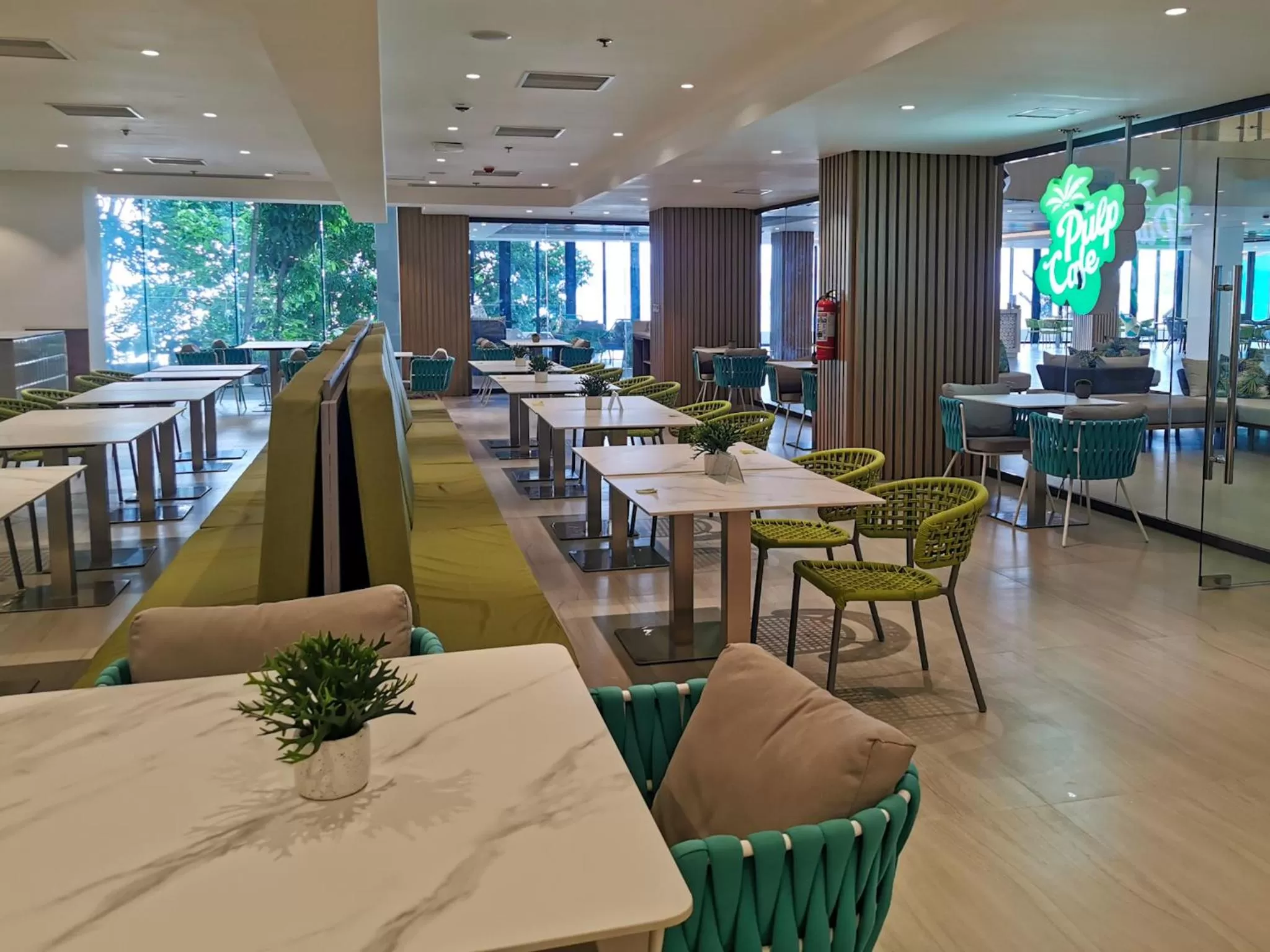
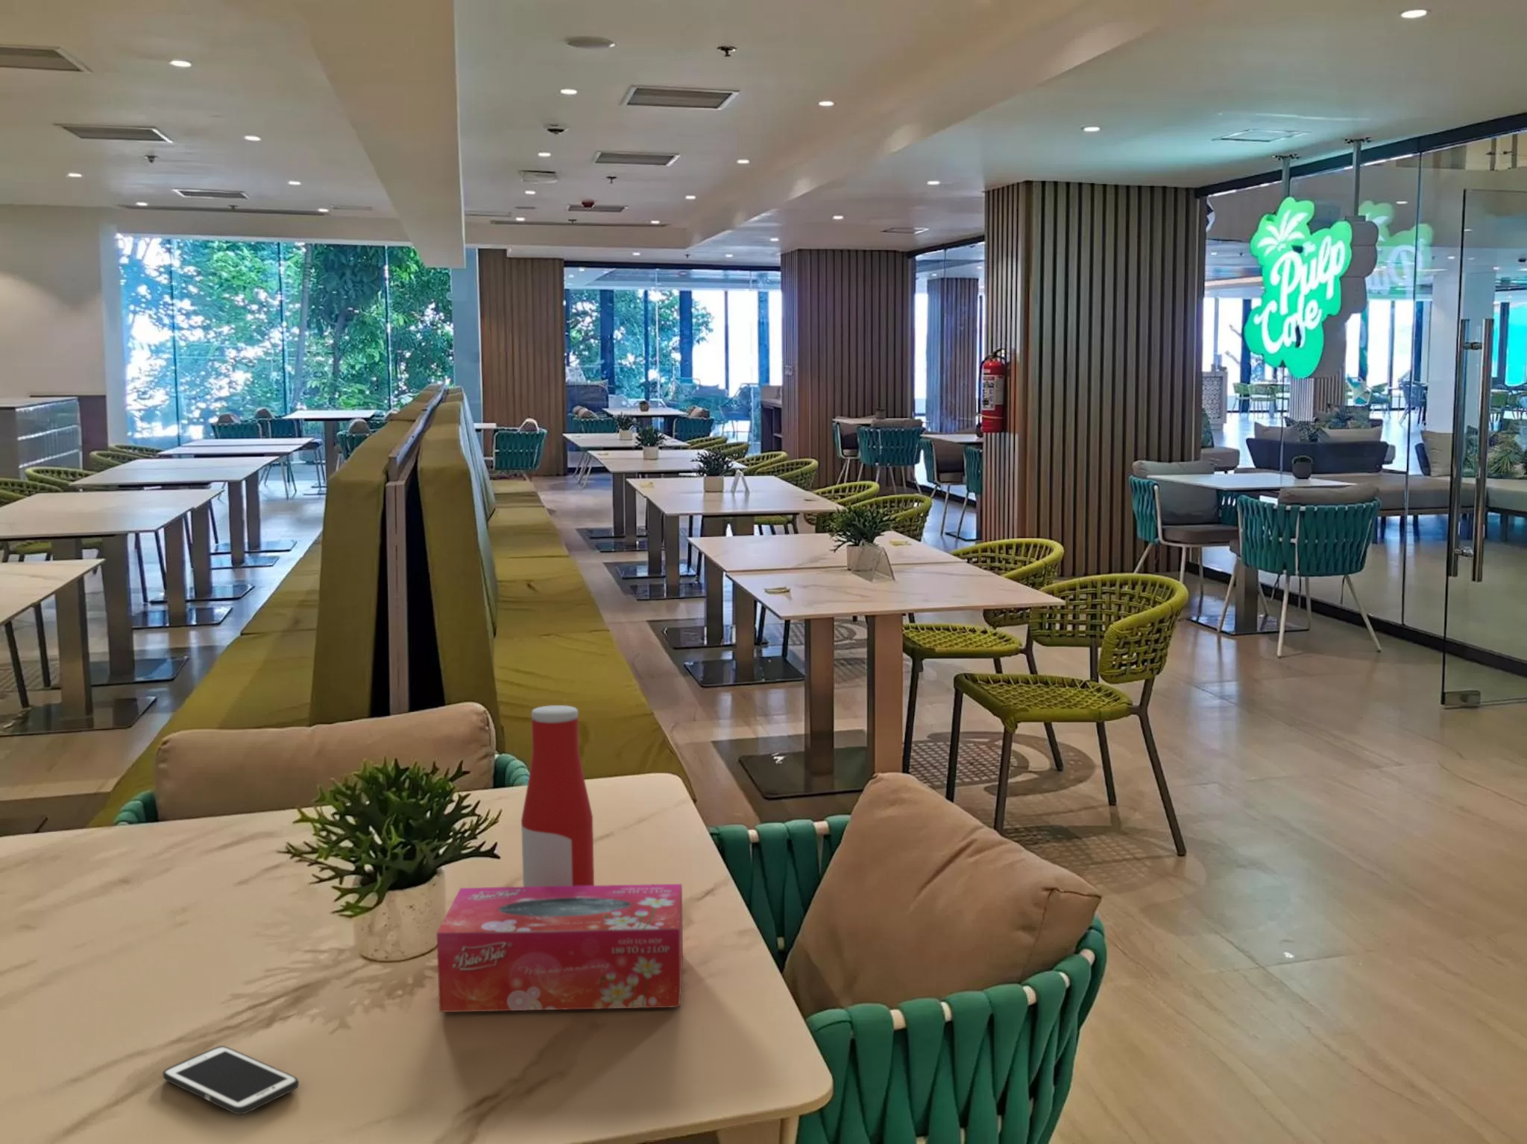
+ bottle [521,704,595,887]
+ tissue box [436,883,684,1013]
+ cell phone [162,1045,299,1115]
